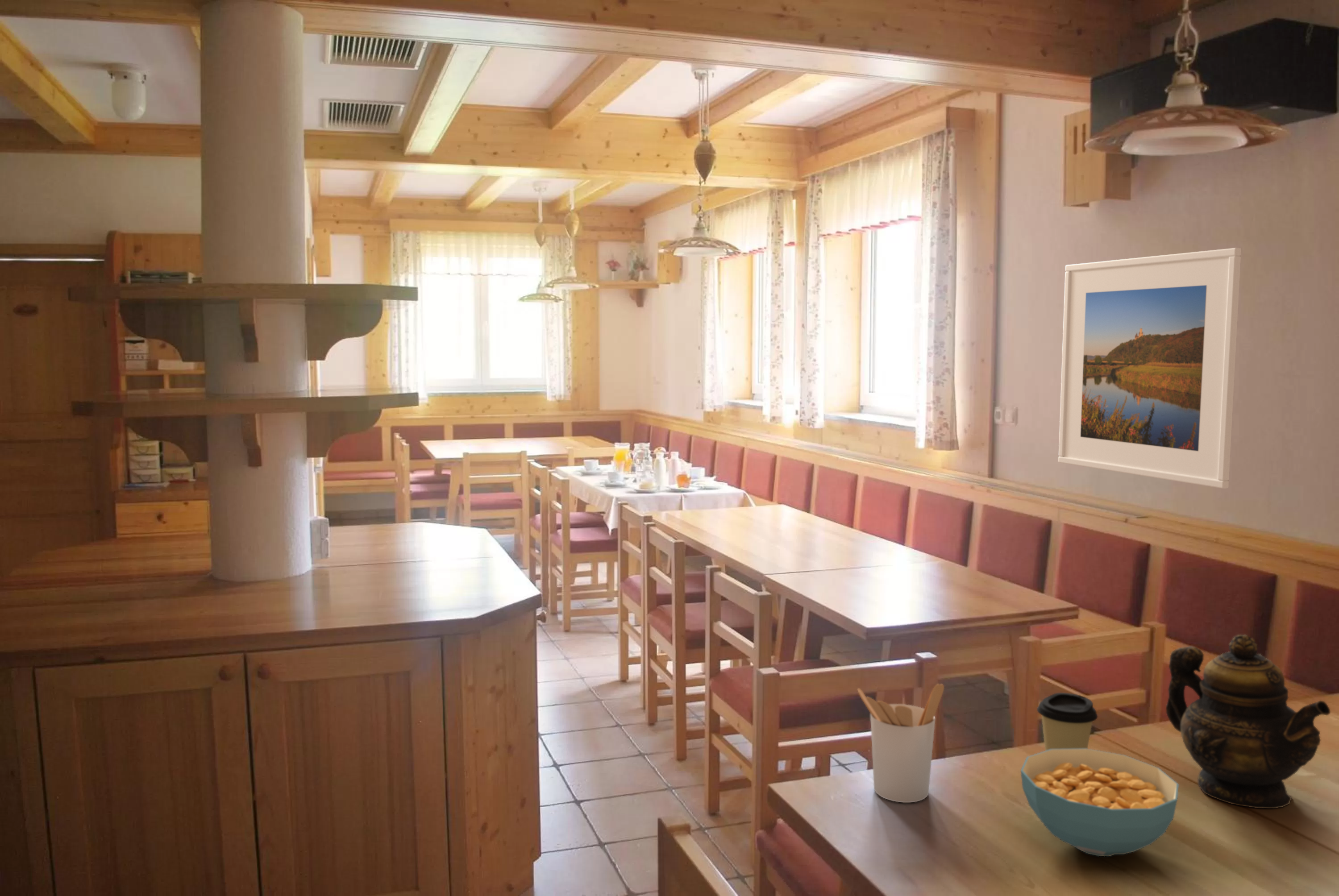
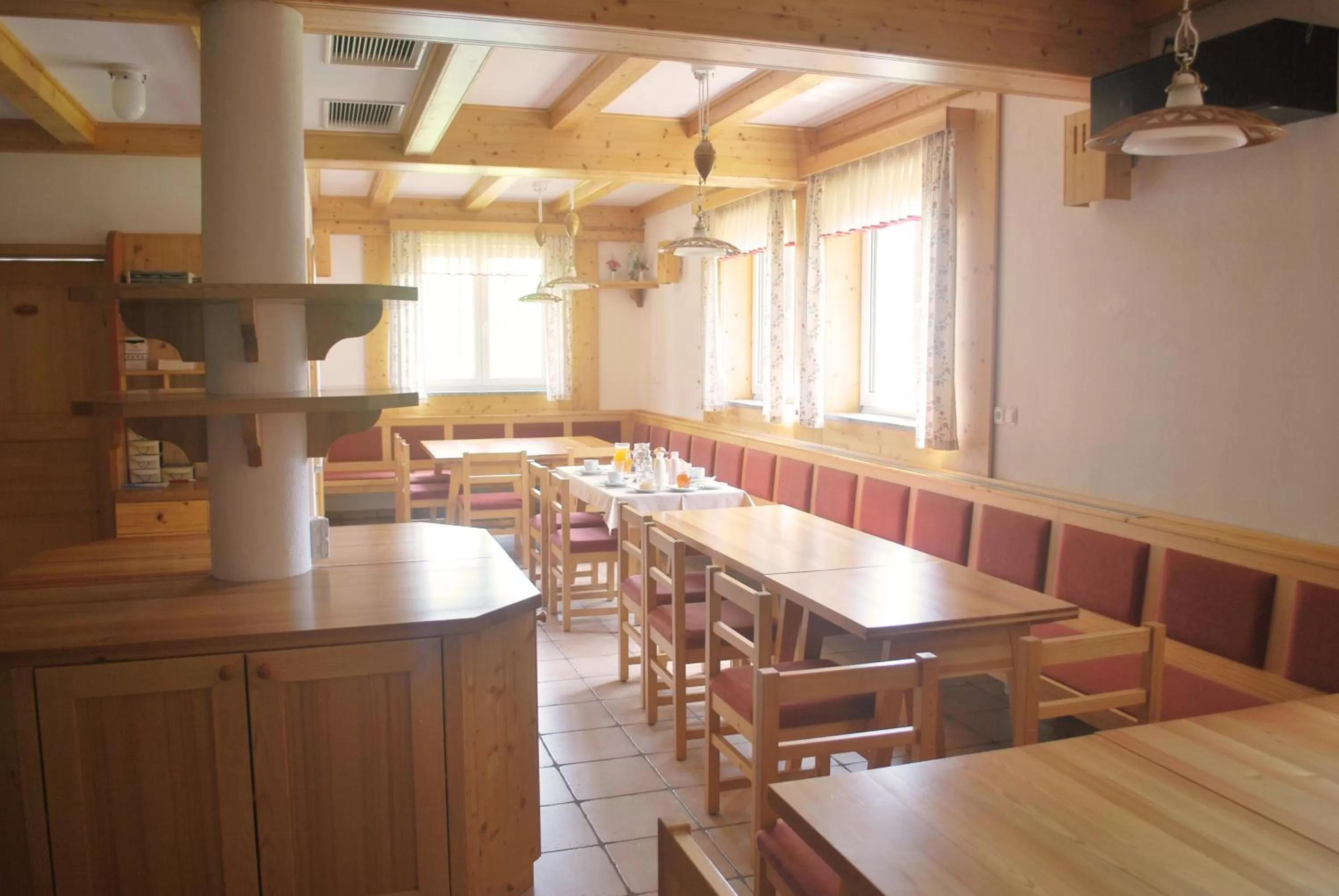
- coffee cup [1036,692,1098,751]
- utensil holder [857,684,944,803]
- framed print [1058,247,1242,489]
- teapot [1165,634,1331,809]
- cereal bowl [1020,748,1179,857]
